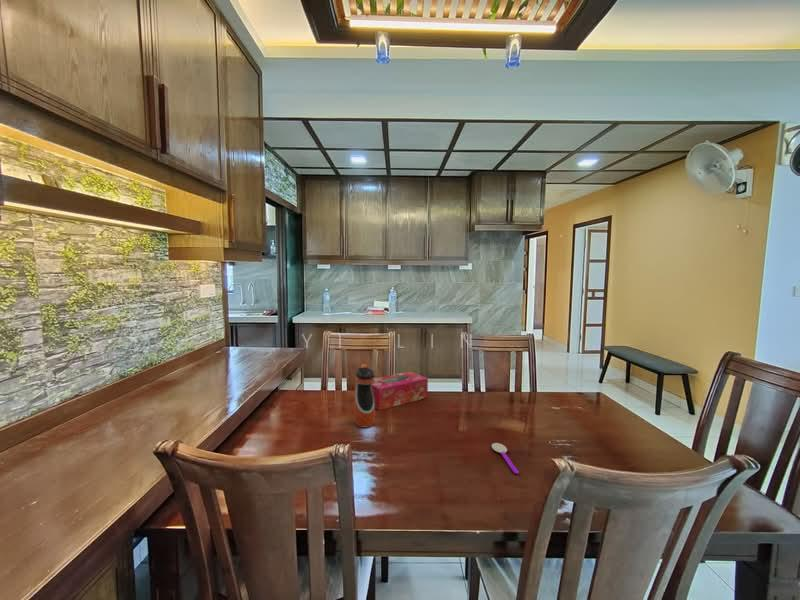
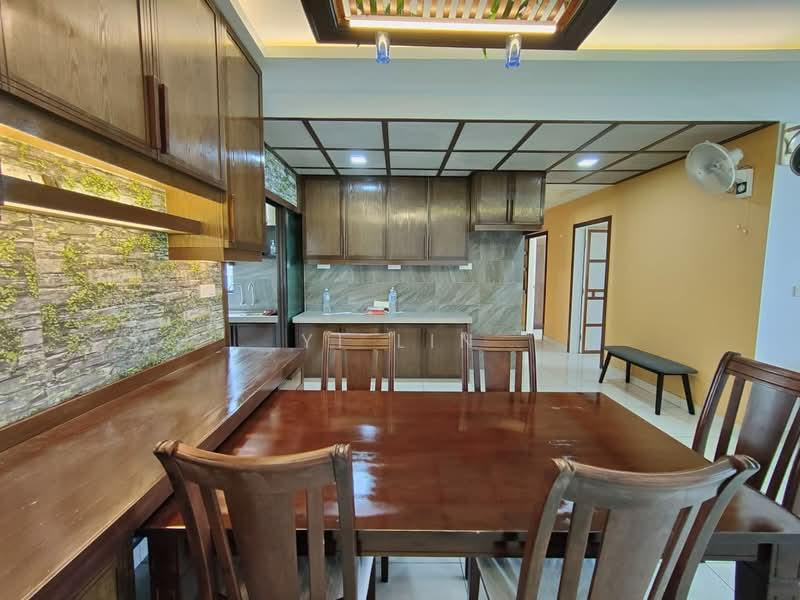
- spoon [491,442,520,475]
- water bottle [353,363,376,428]
- tissue box [371,370,429,411]
